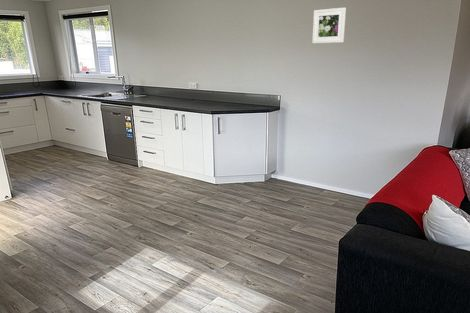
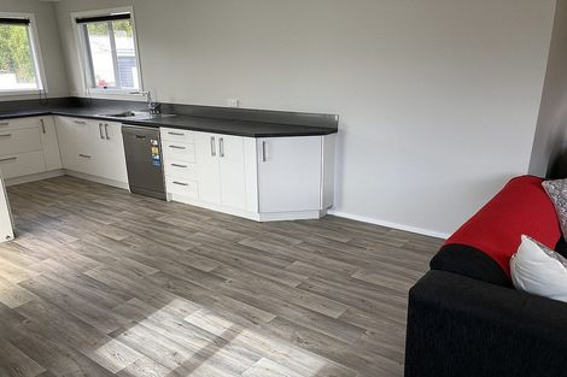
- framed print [311,7,347,44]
